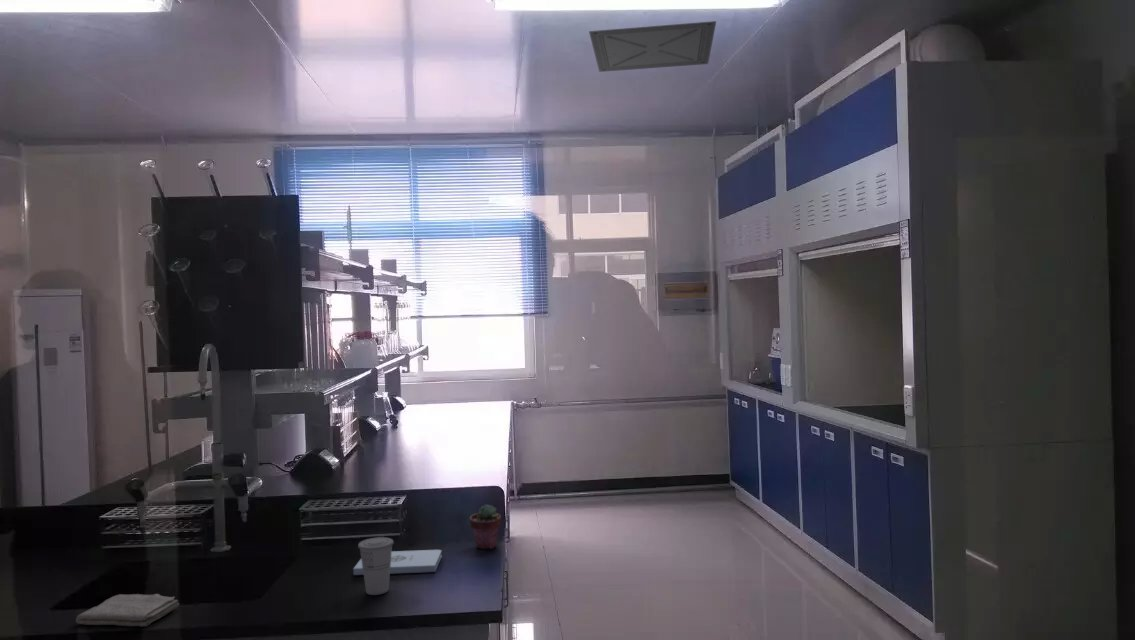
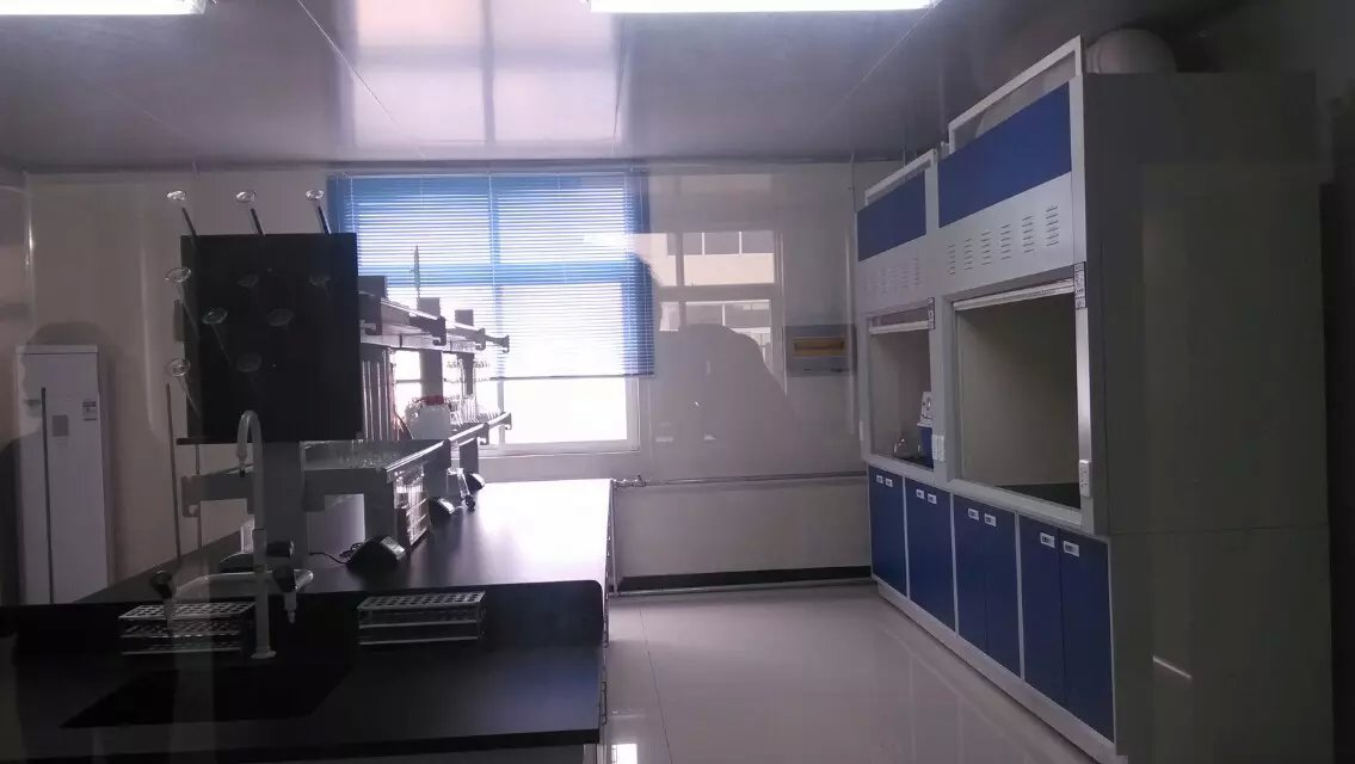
- notepad [352,549,443,576]
- cup [357,536,395,596]
- washcloth [75,593,180,628]
- potted succulent [469,504,502,550]
- ceiling vent [588,20,717,73]
